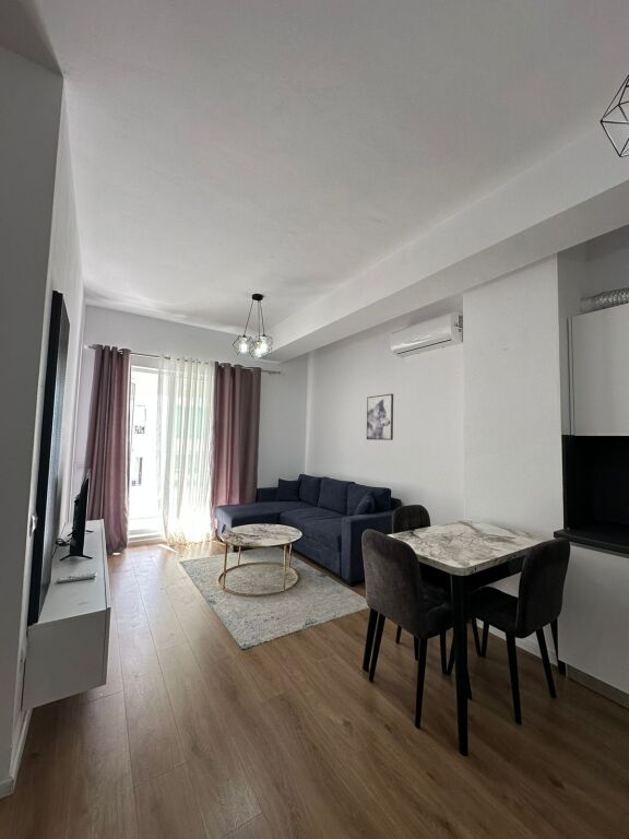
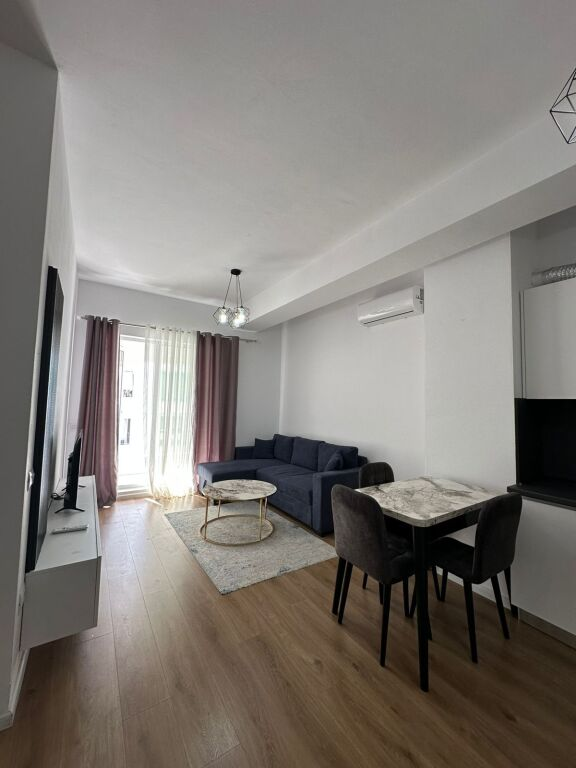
- wall art [366,393,394,441]
